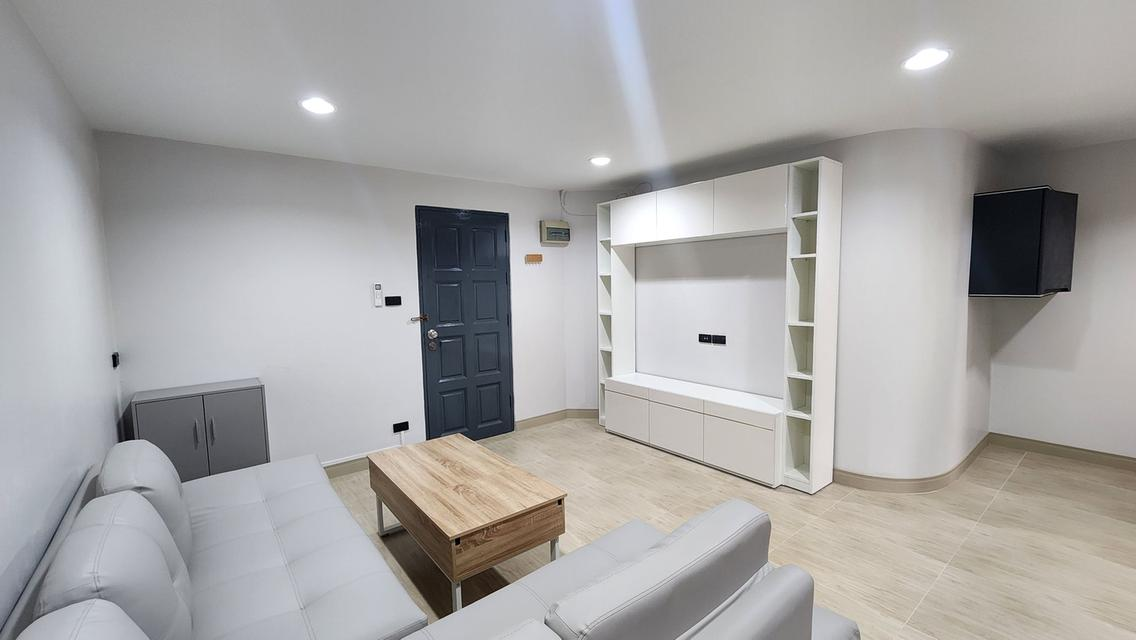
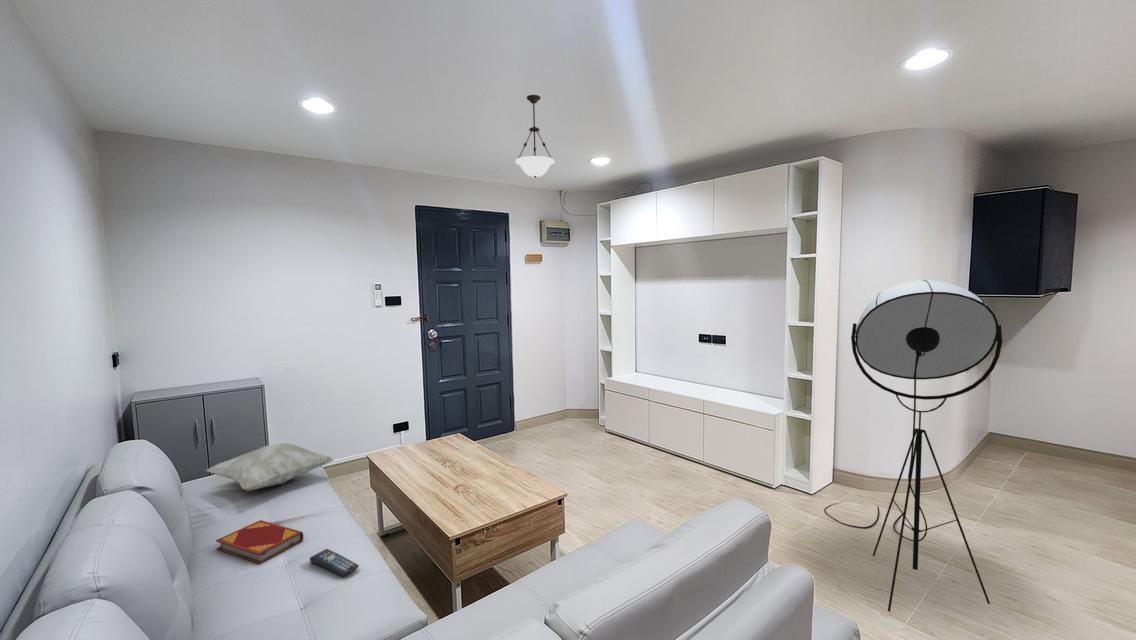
+ hardback book [215,519,304,565]
+ remote control [309,548,360,577]
+ pendant light [514,94,555,179]
+ decorative pillow [205,442,335,492]
+ floor lamp [823,279,1004,613]
